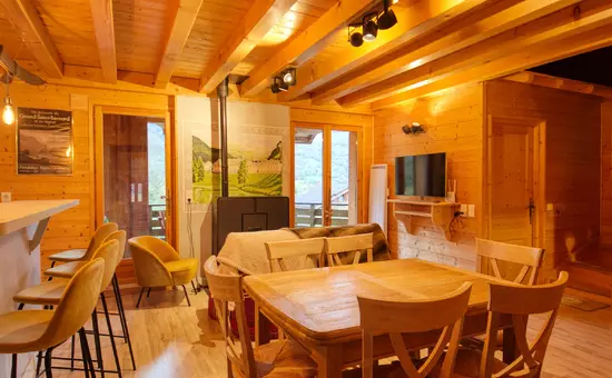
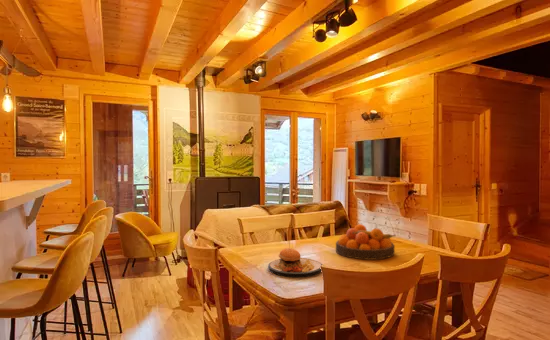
+ plate [267,240,323,278]
+ fruit bowl [335,223,397,261]
